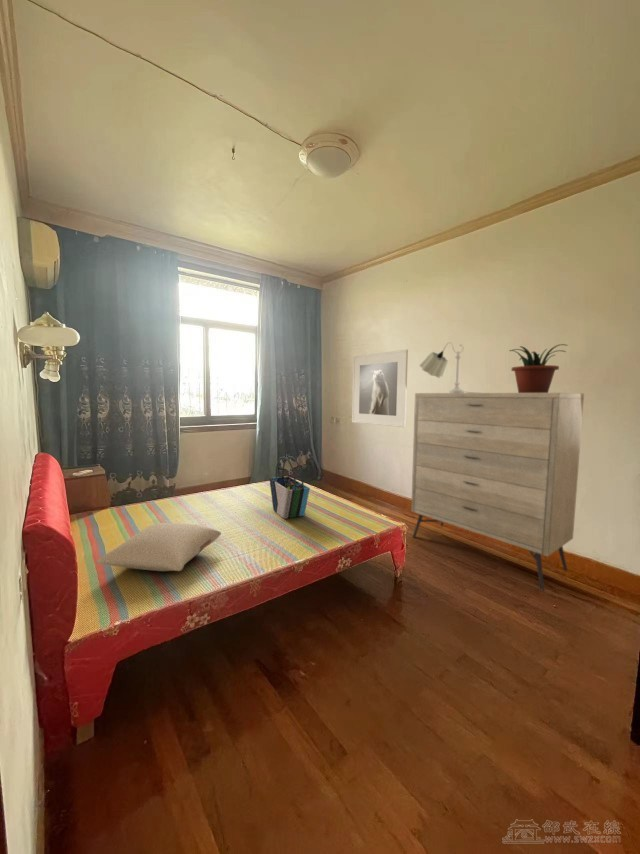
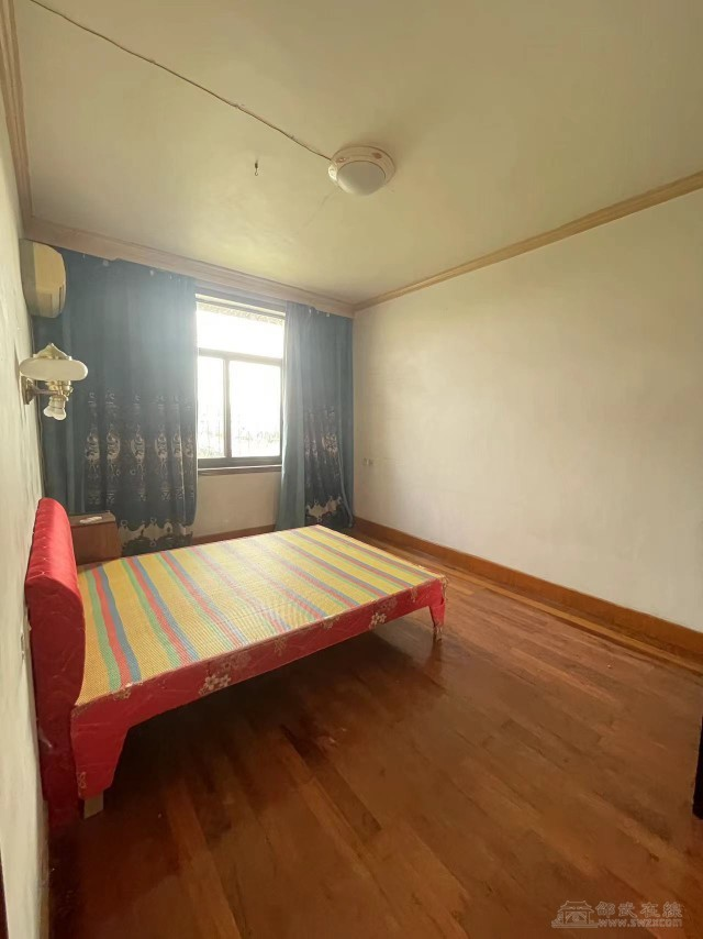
- potted plant [508,343,569,393]
- tote bag [268,455,311,520]
- dresser [410,392,585,592]
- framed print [351,349,409,428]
- pillow [95,522,222,572]
- table lamp [419,341,476,393]
